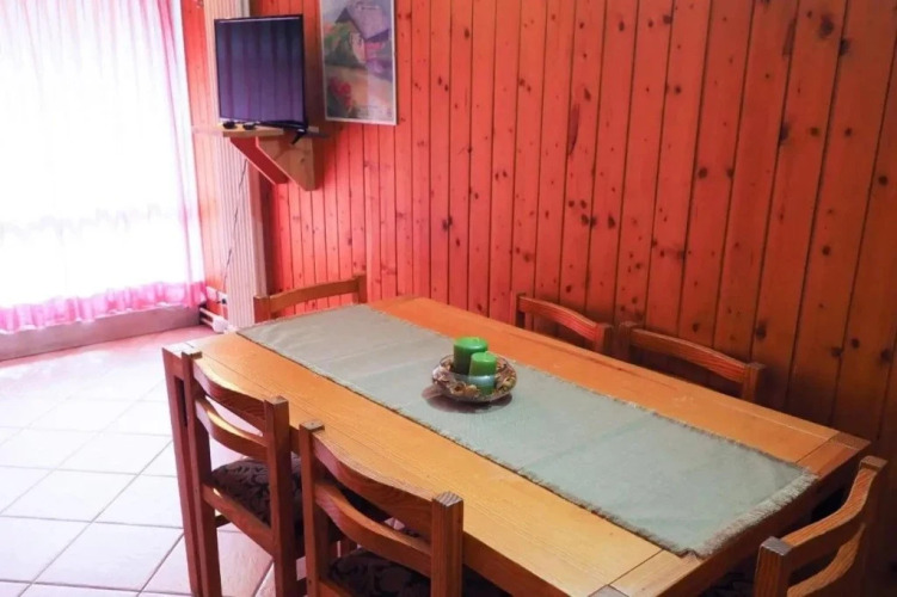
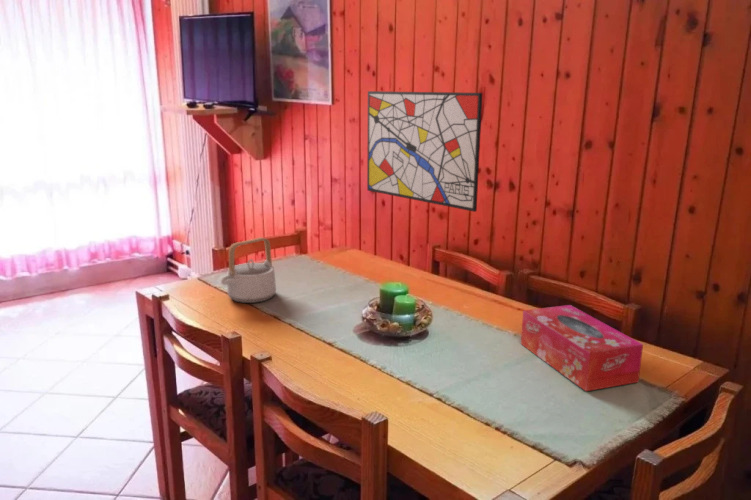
+ wall art [366,90,483,213]
+ tissue box [520,304,644,392]
+ teapot [220,237,277,304]
